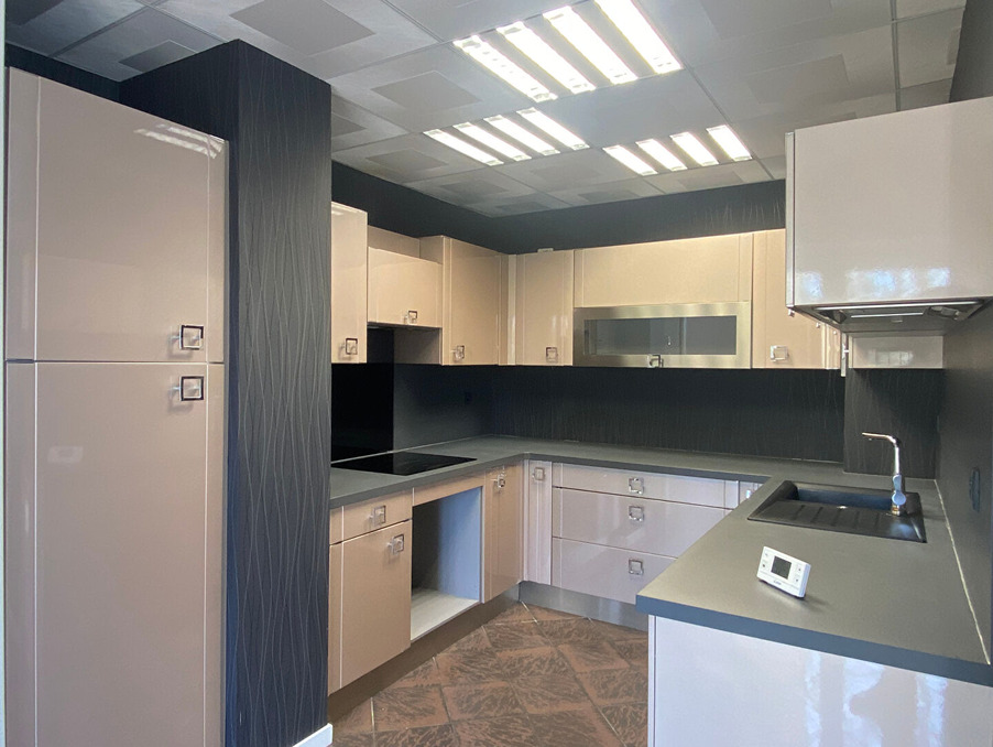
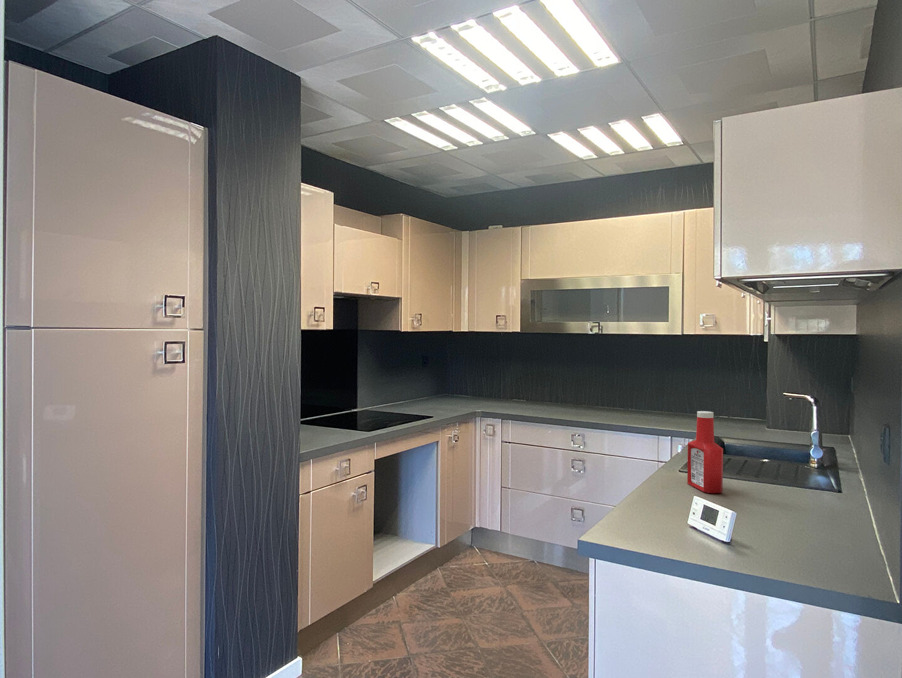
+ soap bottle [686,410,724,494]
